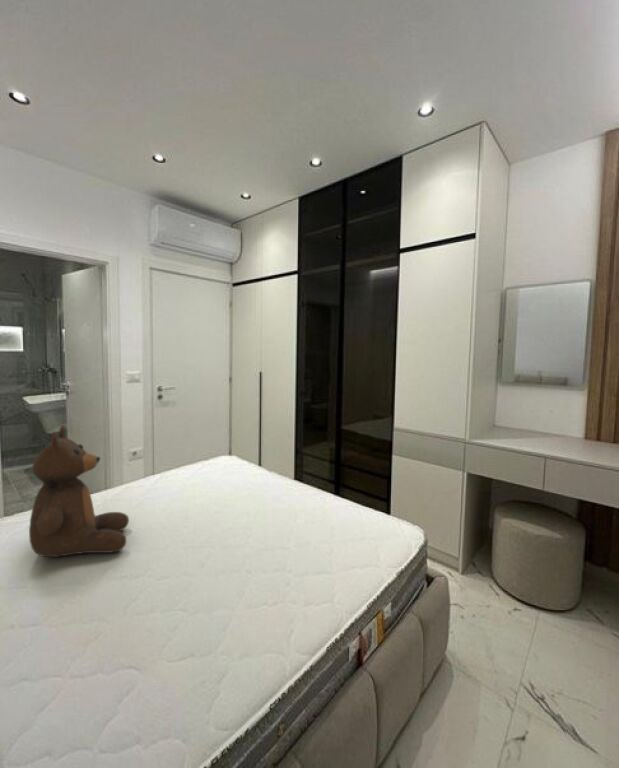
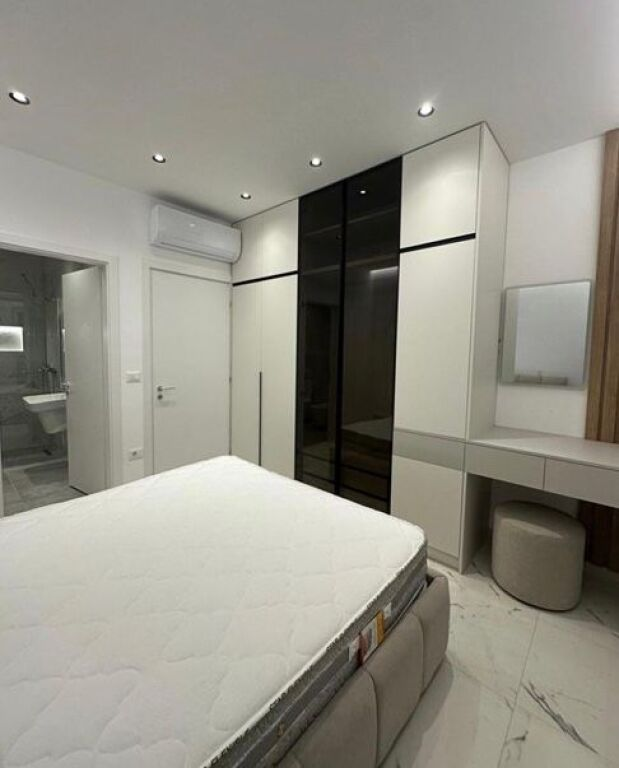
- teddy bear [28,424,130,558]
